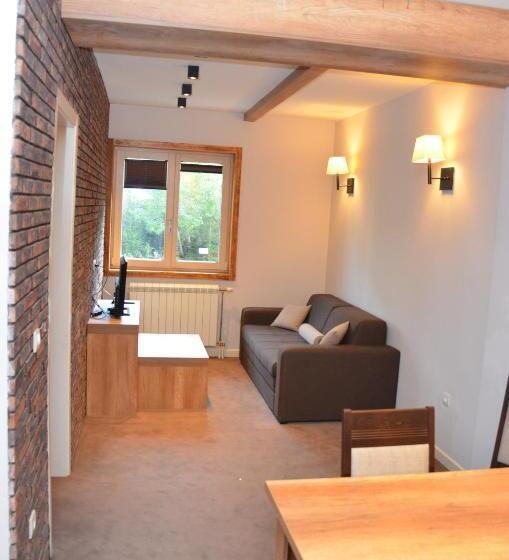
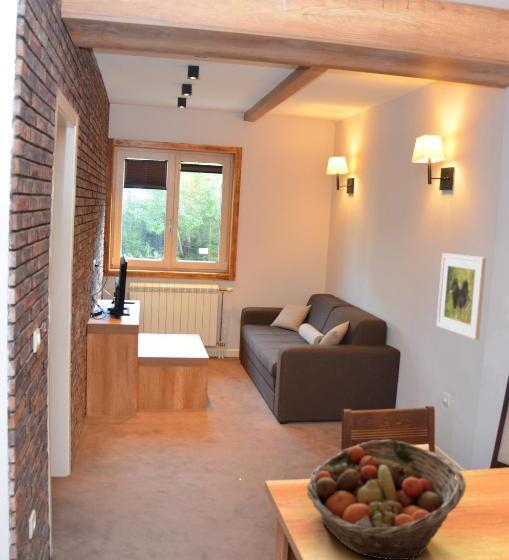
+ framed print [435,252,487,341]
+ fruit basket [306,439,467,560]
